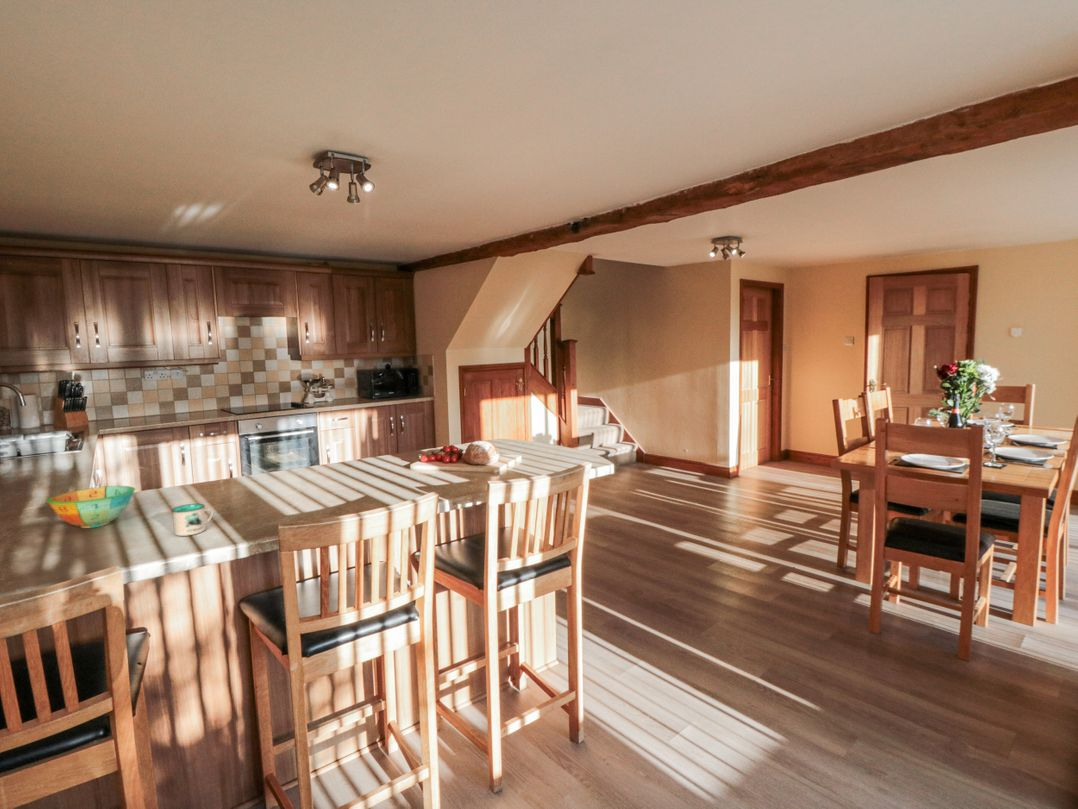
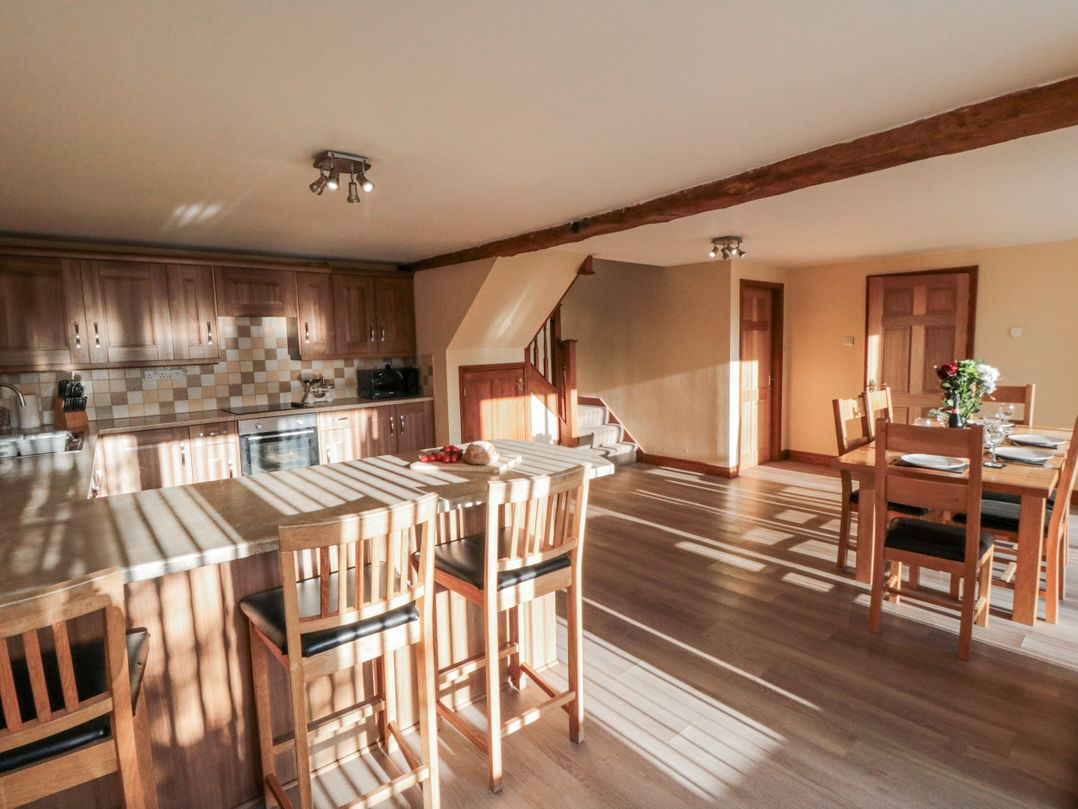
- mug [170,503,214,537]
- bowl [45,485,136,529]
